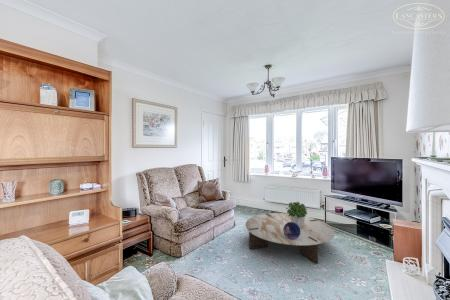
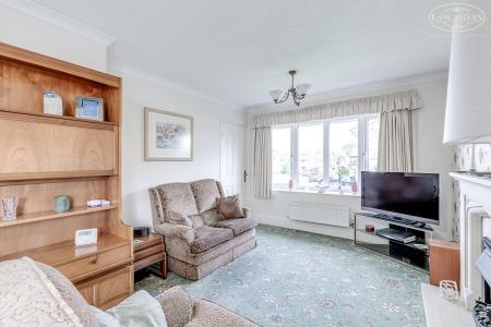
- coffee table [245,212,335,265]
- potted plant [285,200,308,229]
- decorative sphere [283,222,300,240]
